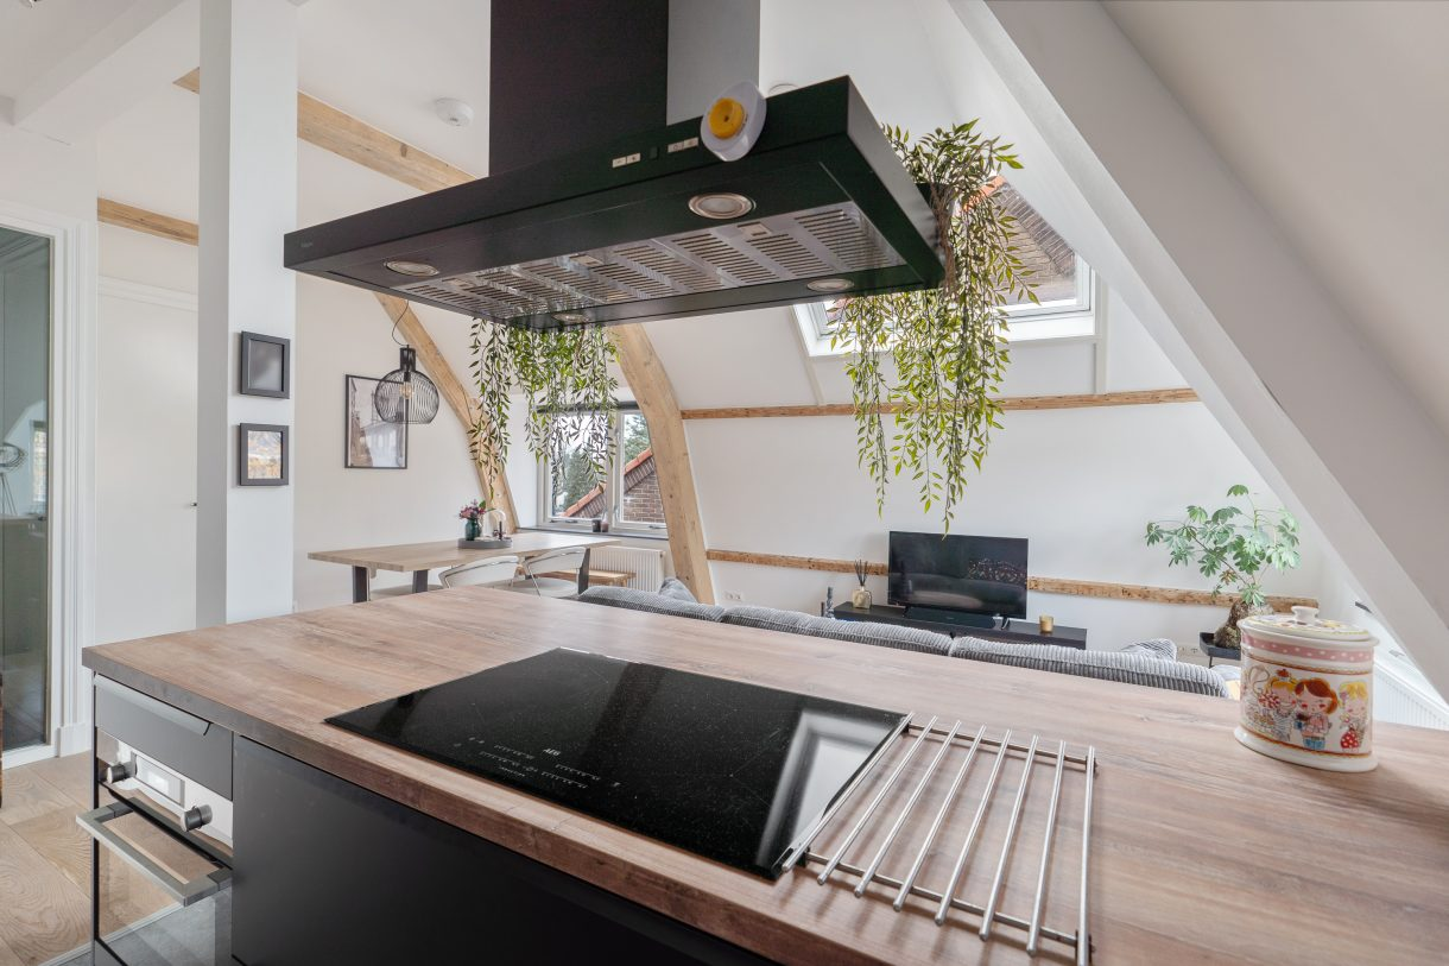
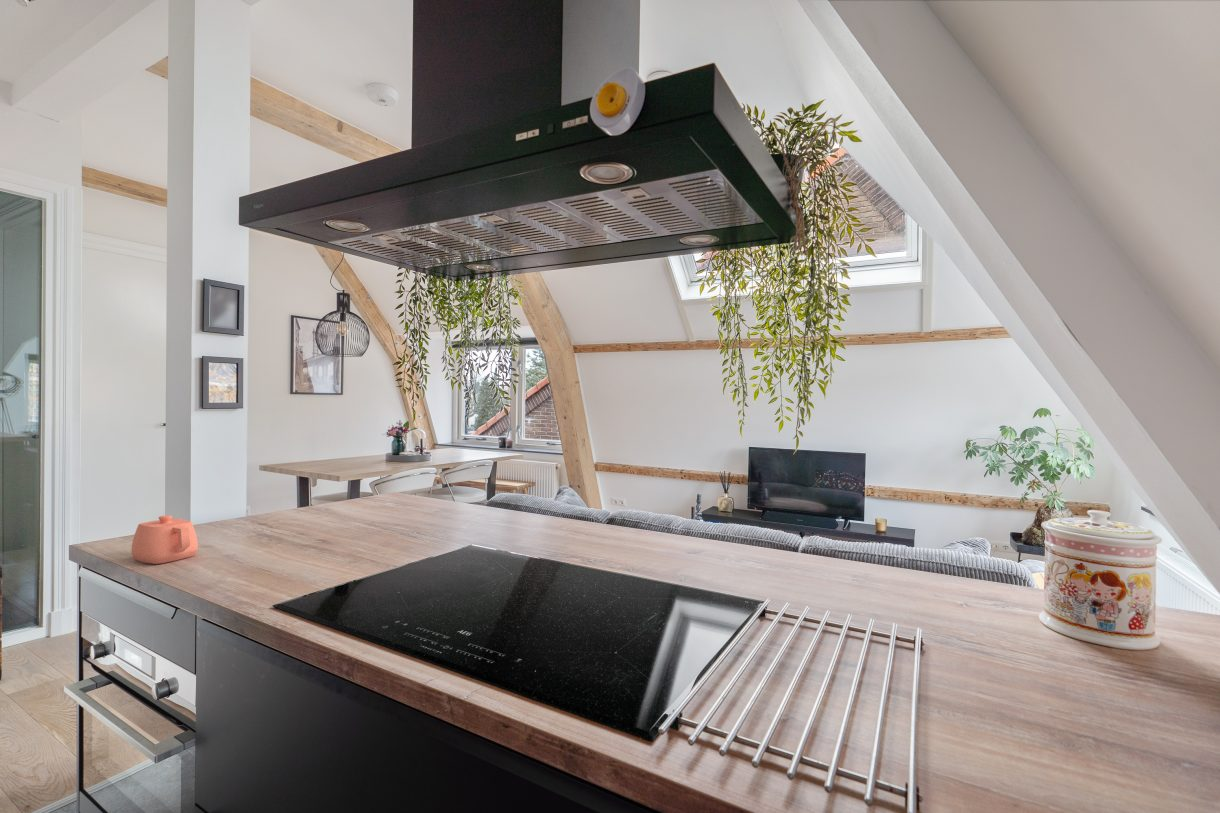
+ teapot [131,514,199,565]
